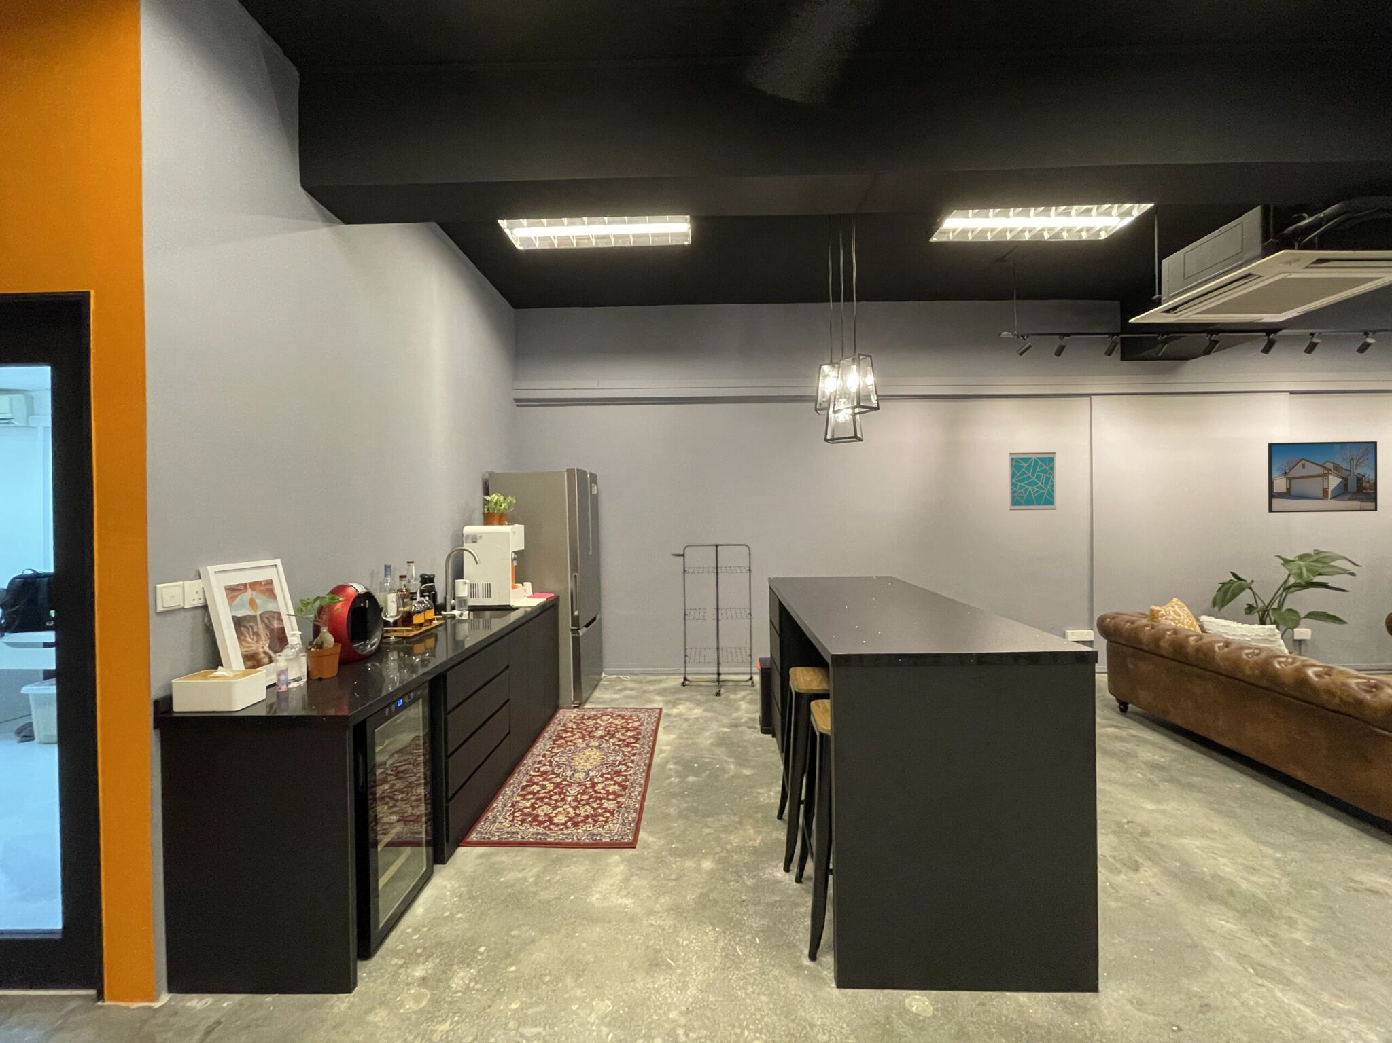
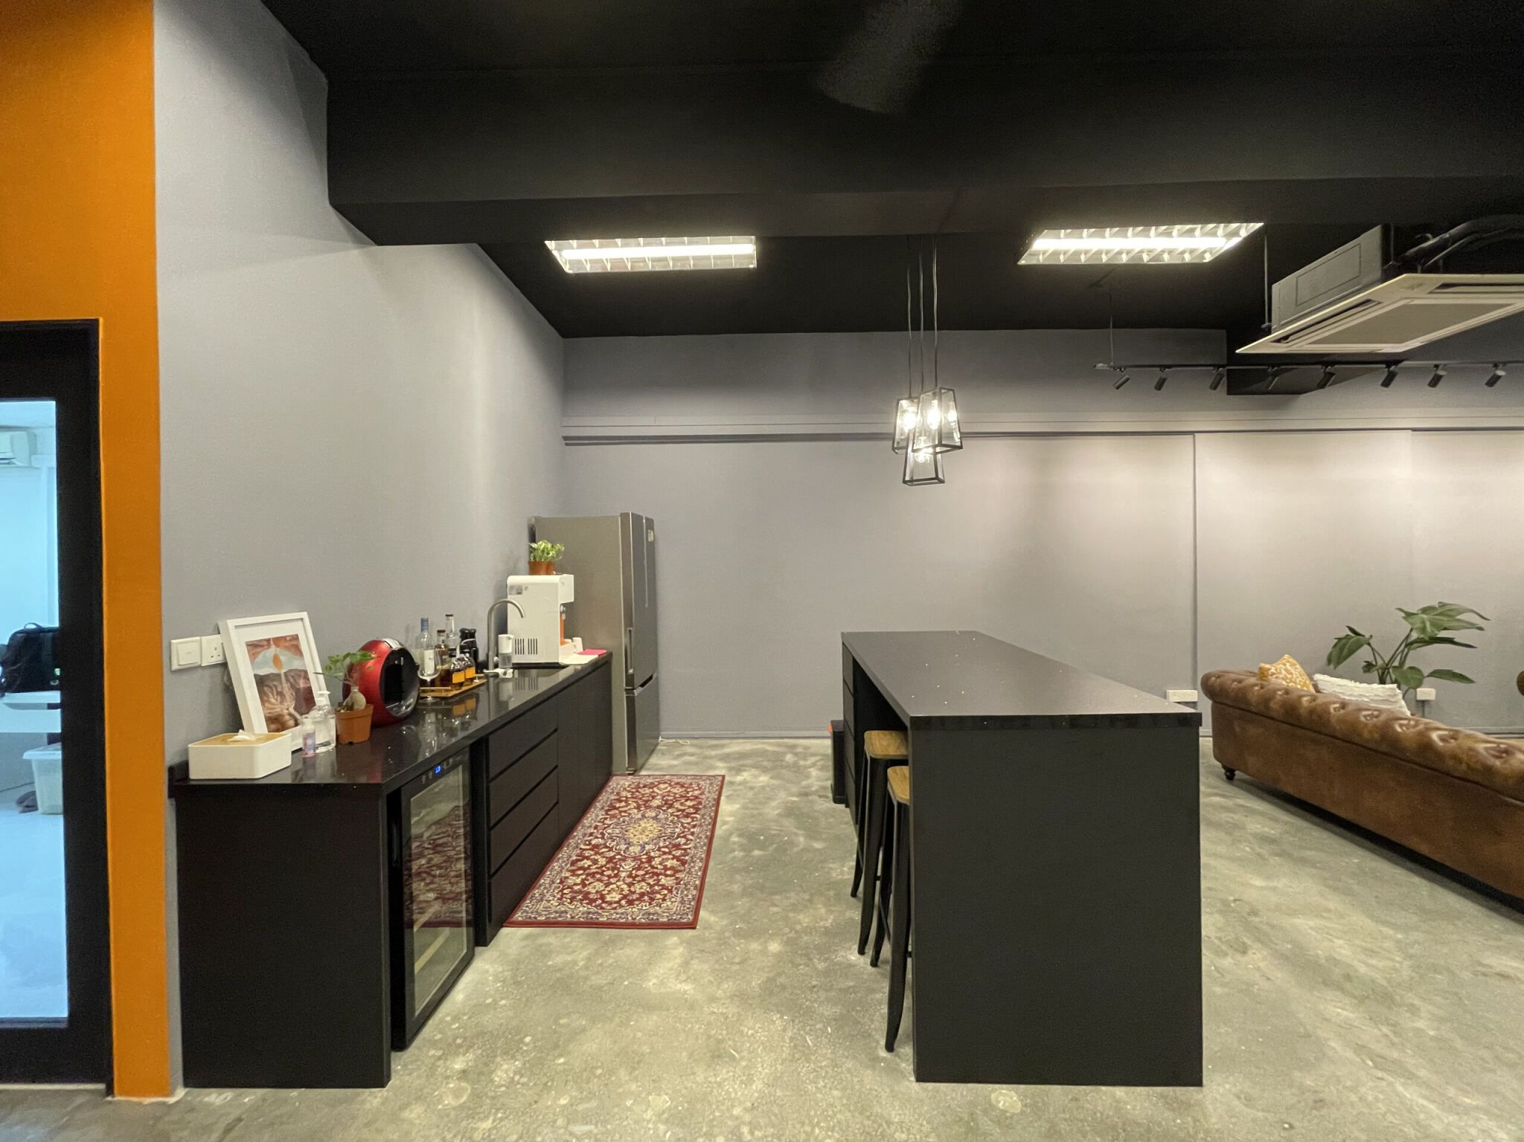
- drying rack [671,542,755,698]
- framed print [1268,440,1378,514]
- wall art [1008,451,1057,512]
